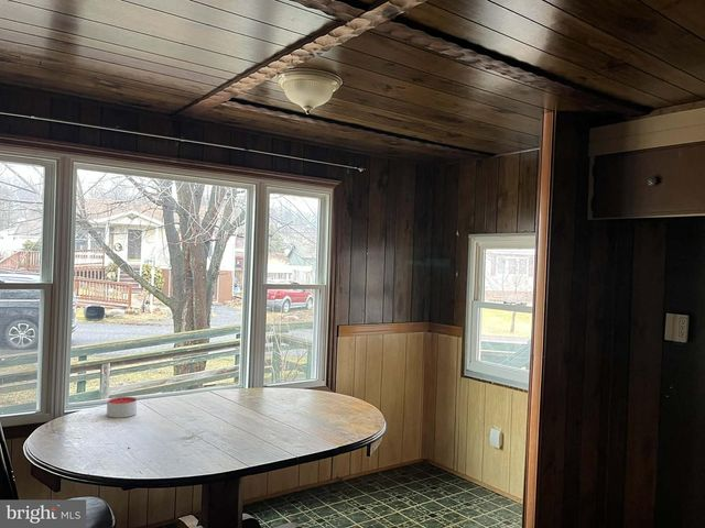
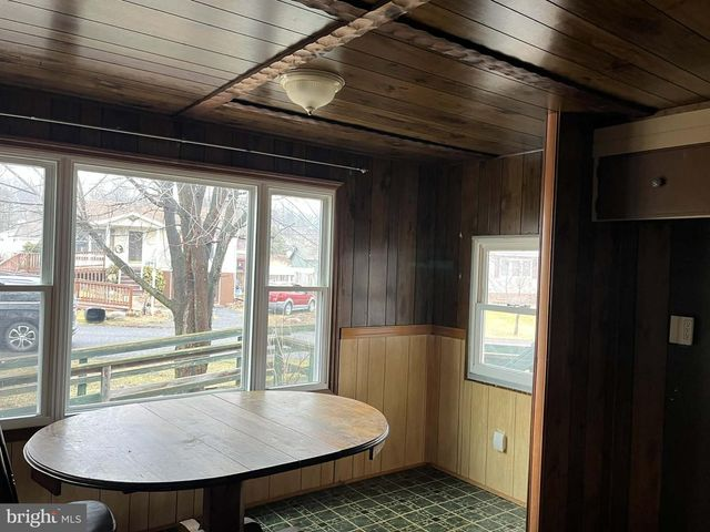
- candle [106,396,138,419]
